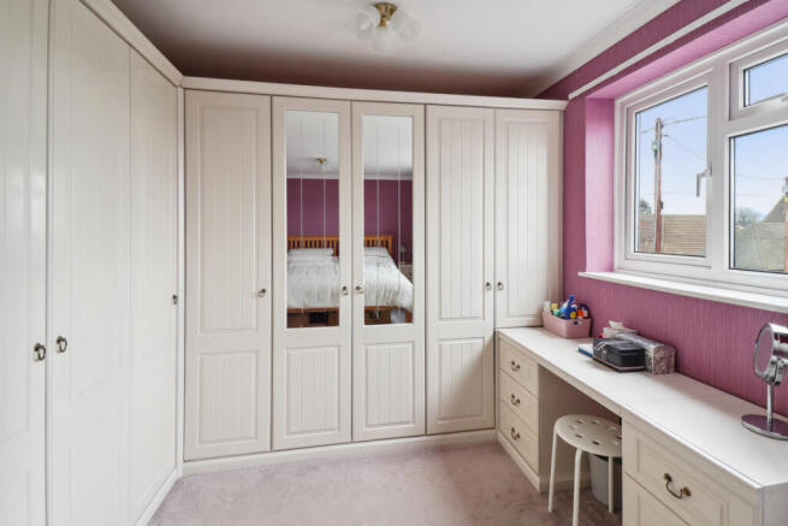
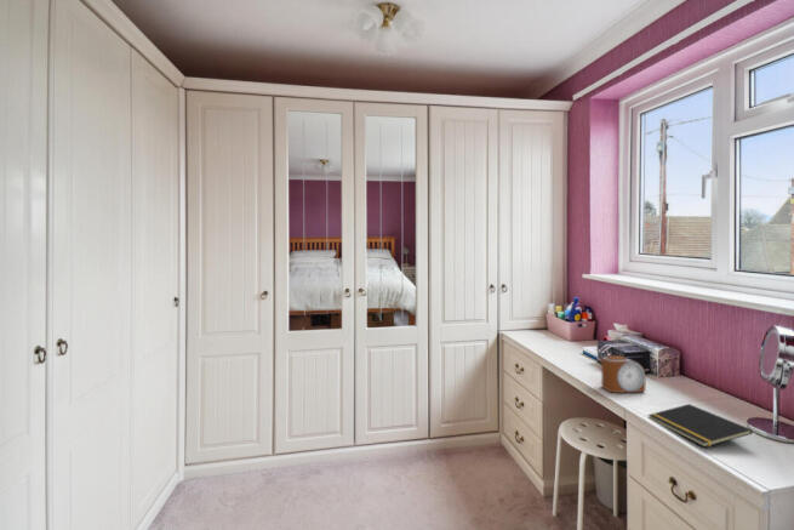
+ alarm clock [600,355,646,394]
+ notepad [647,403,754,449]
